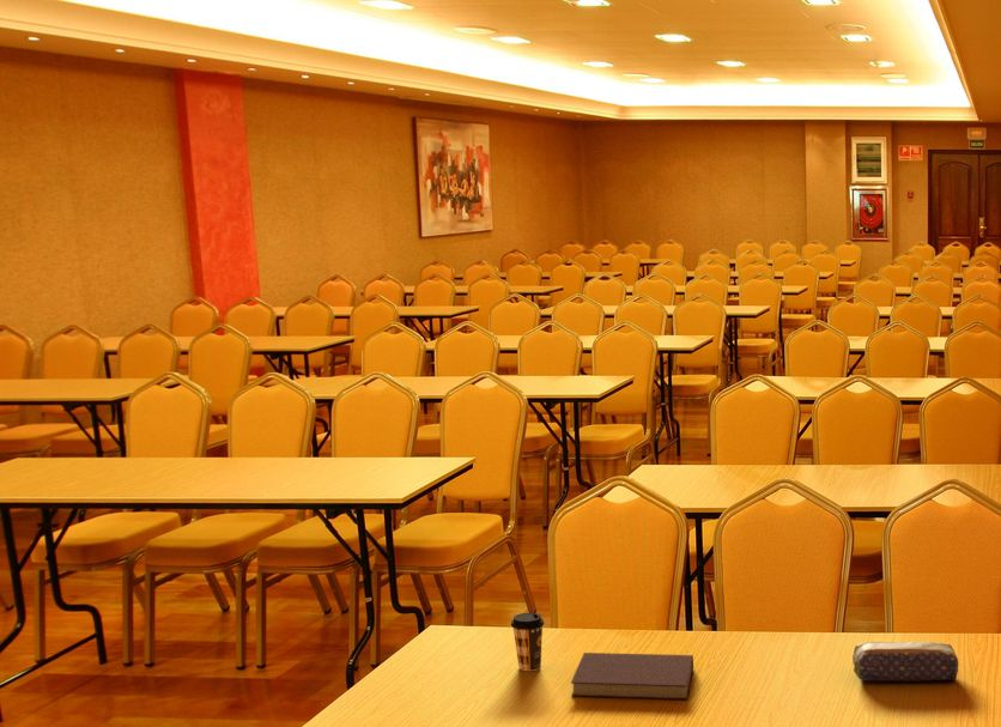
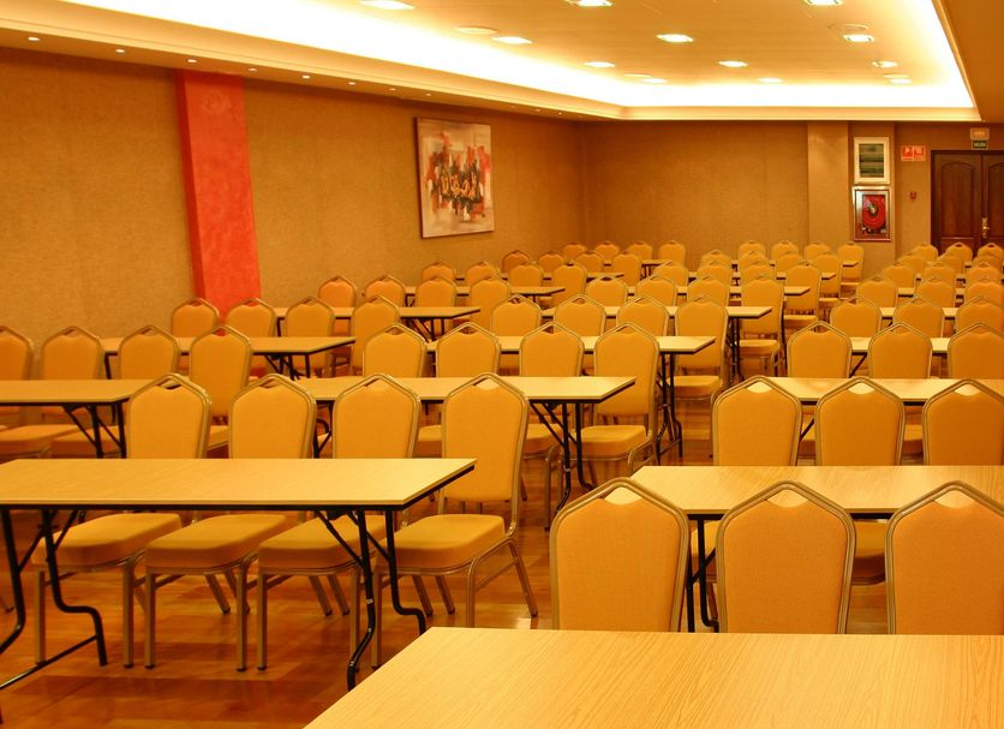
- coffee cup [510,612,545,672]
- pencil case [851,641,959,683]
- notebook [570,652,694,701]
